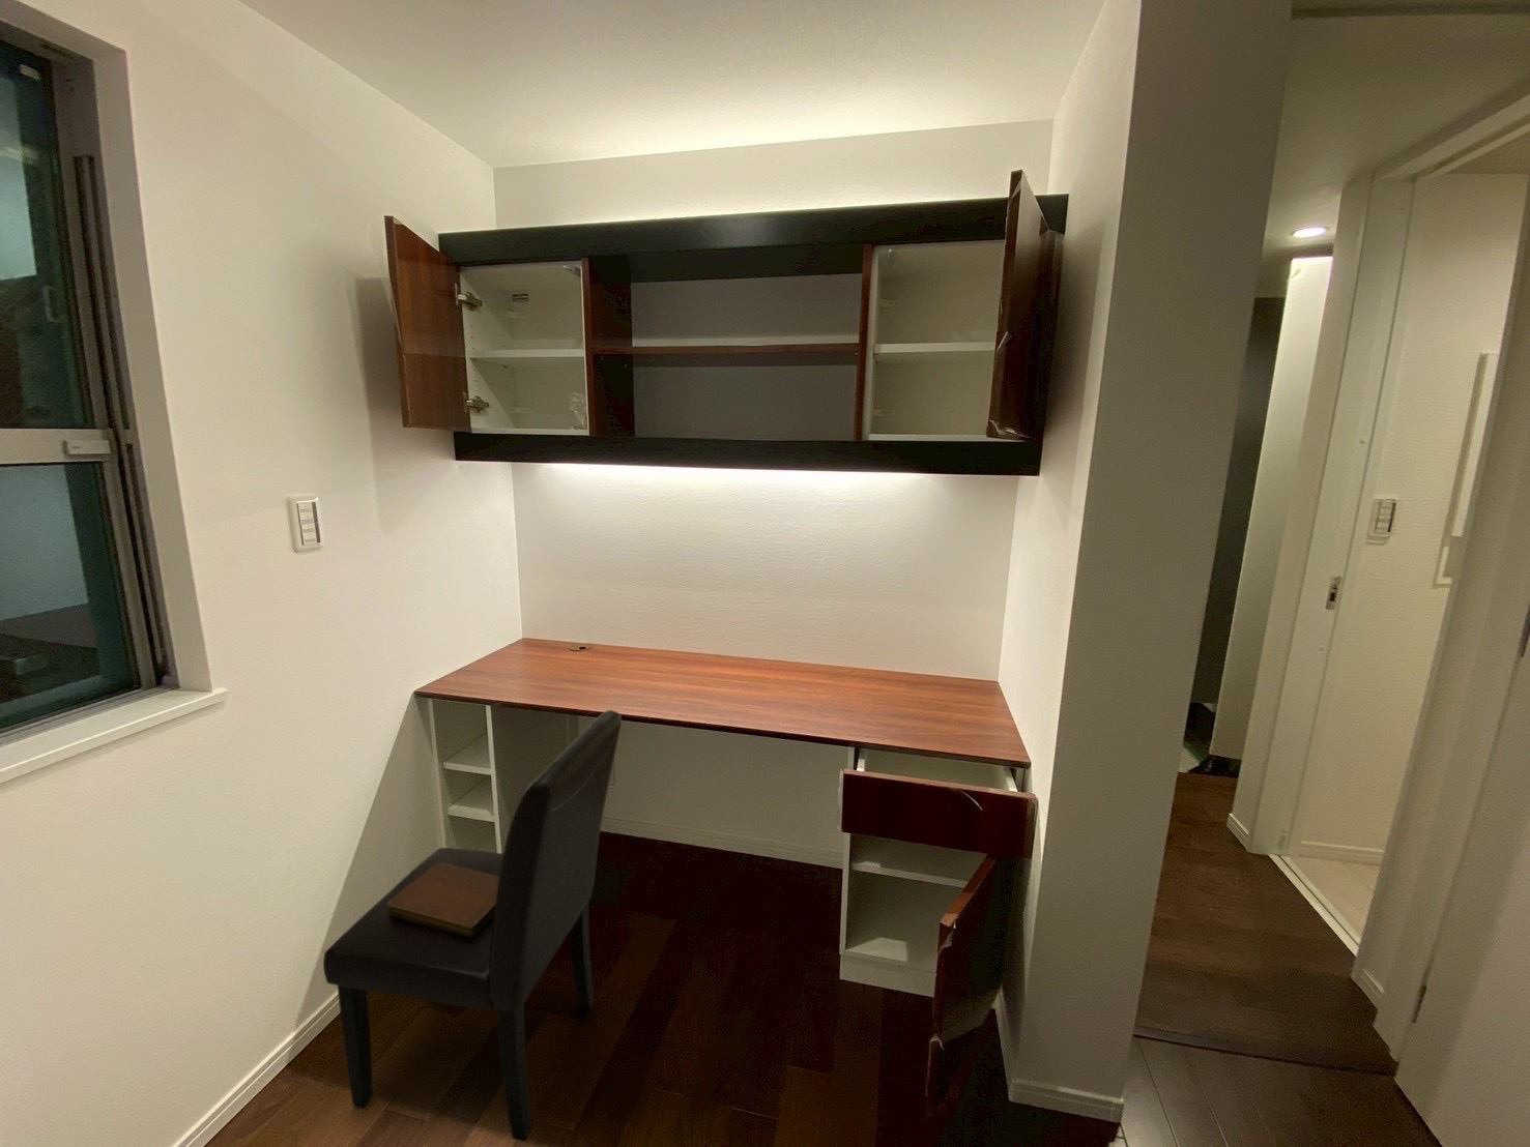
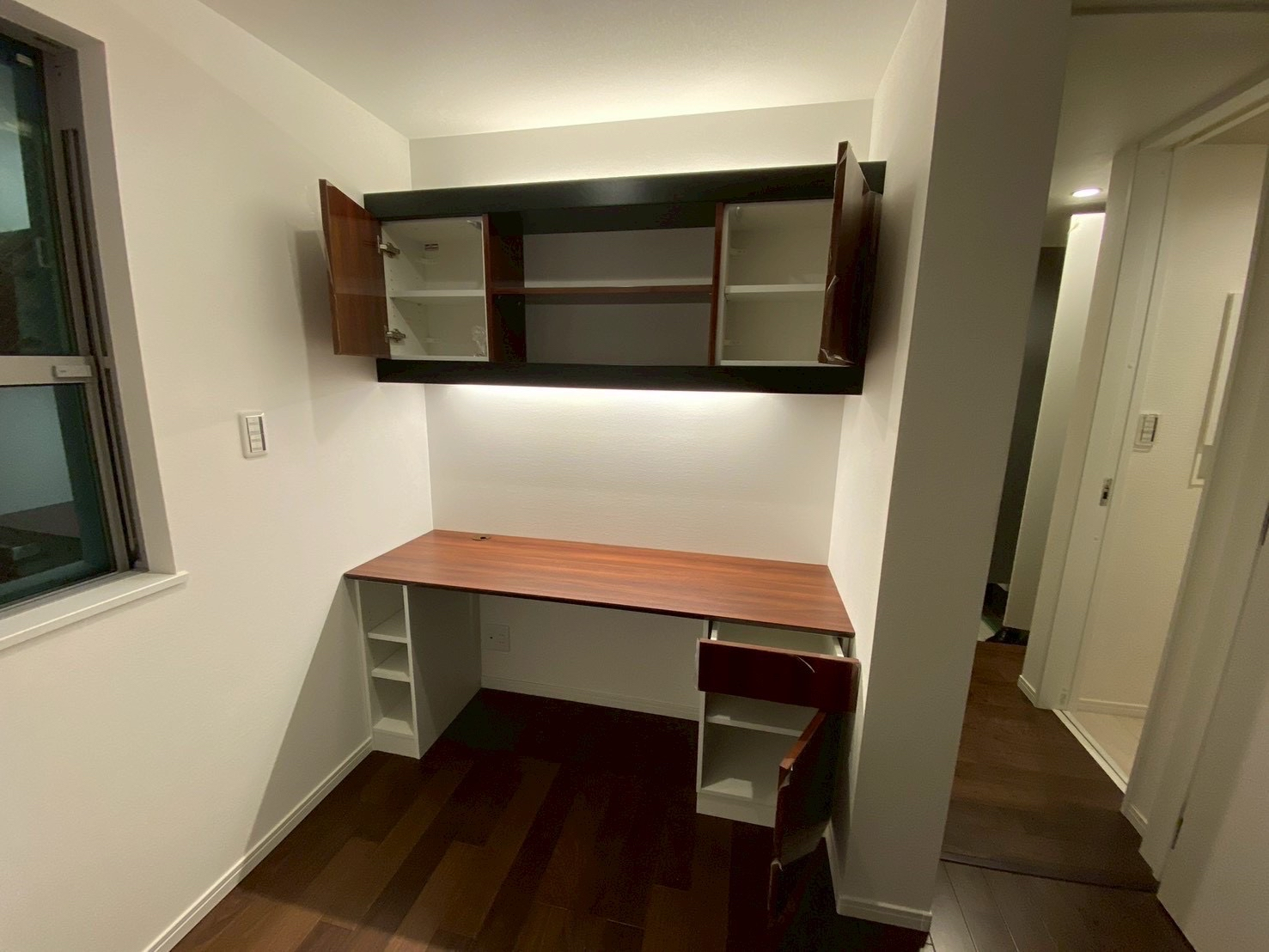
- chair [322,710,622,1143]
- notebook [386,863,499,937]
